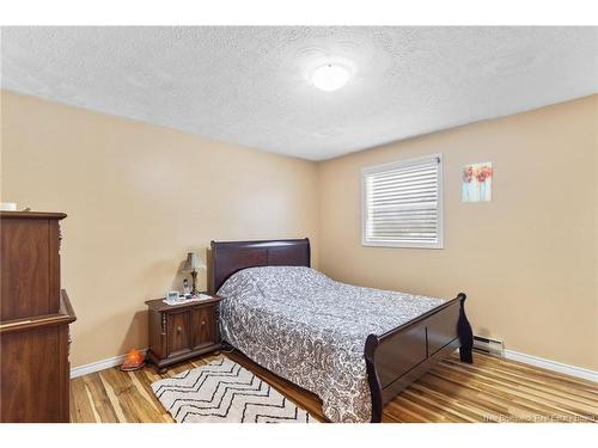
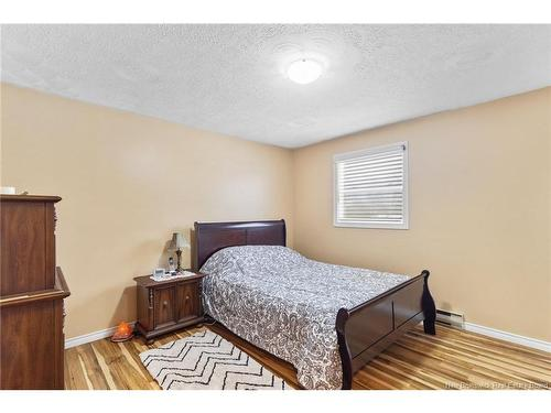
- wall art [462,161,494,204]
